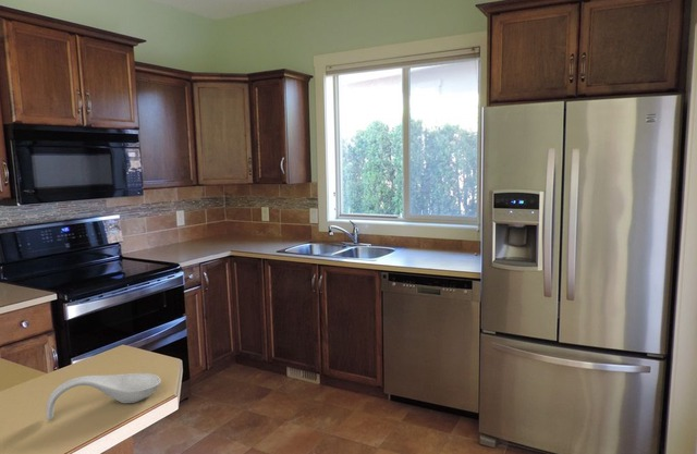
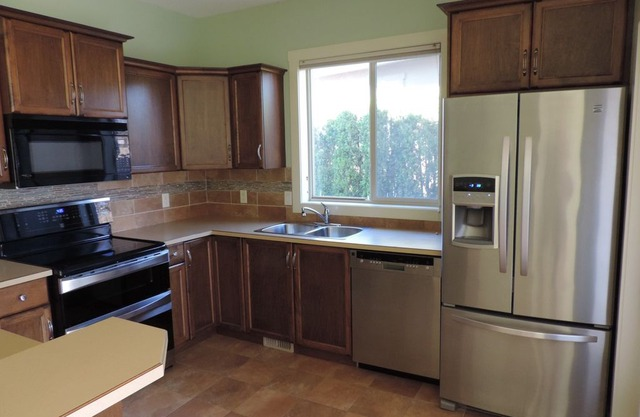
- spoon rest [46,372,162,421]
